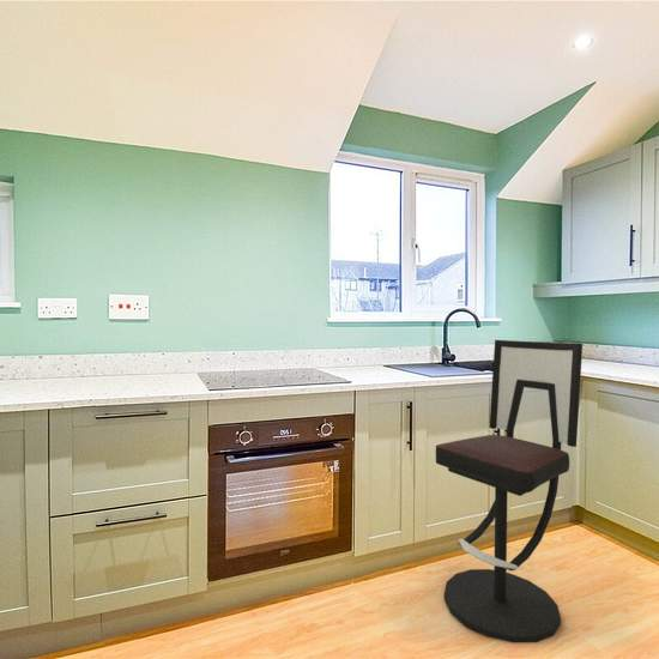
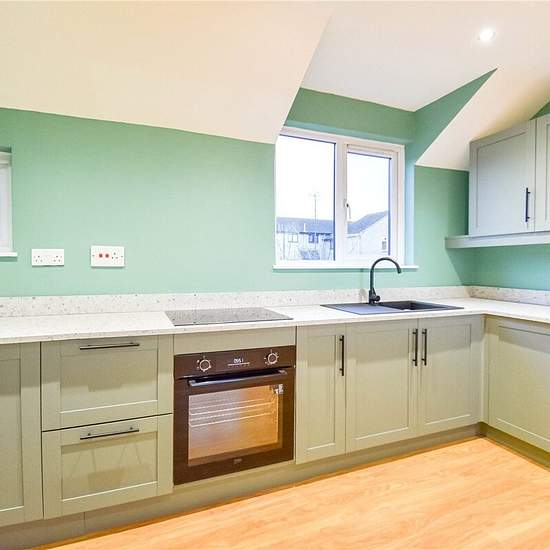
- bar stool [435,339,584,643]
